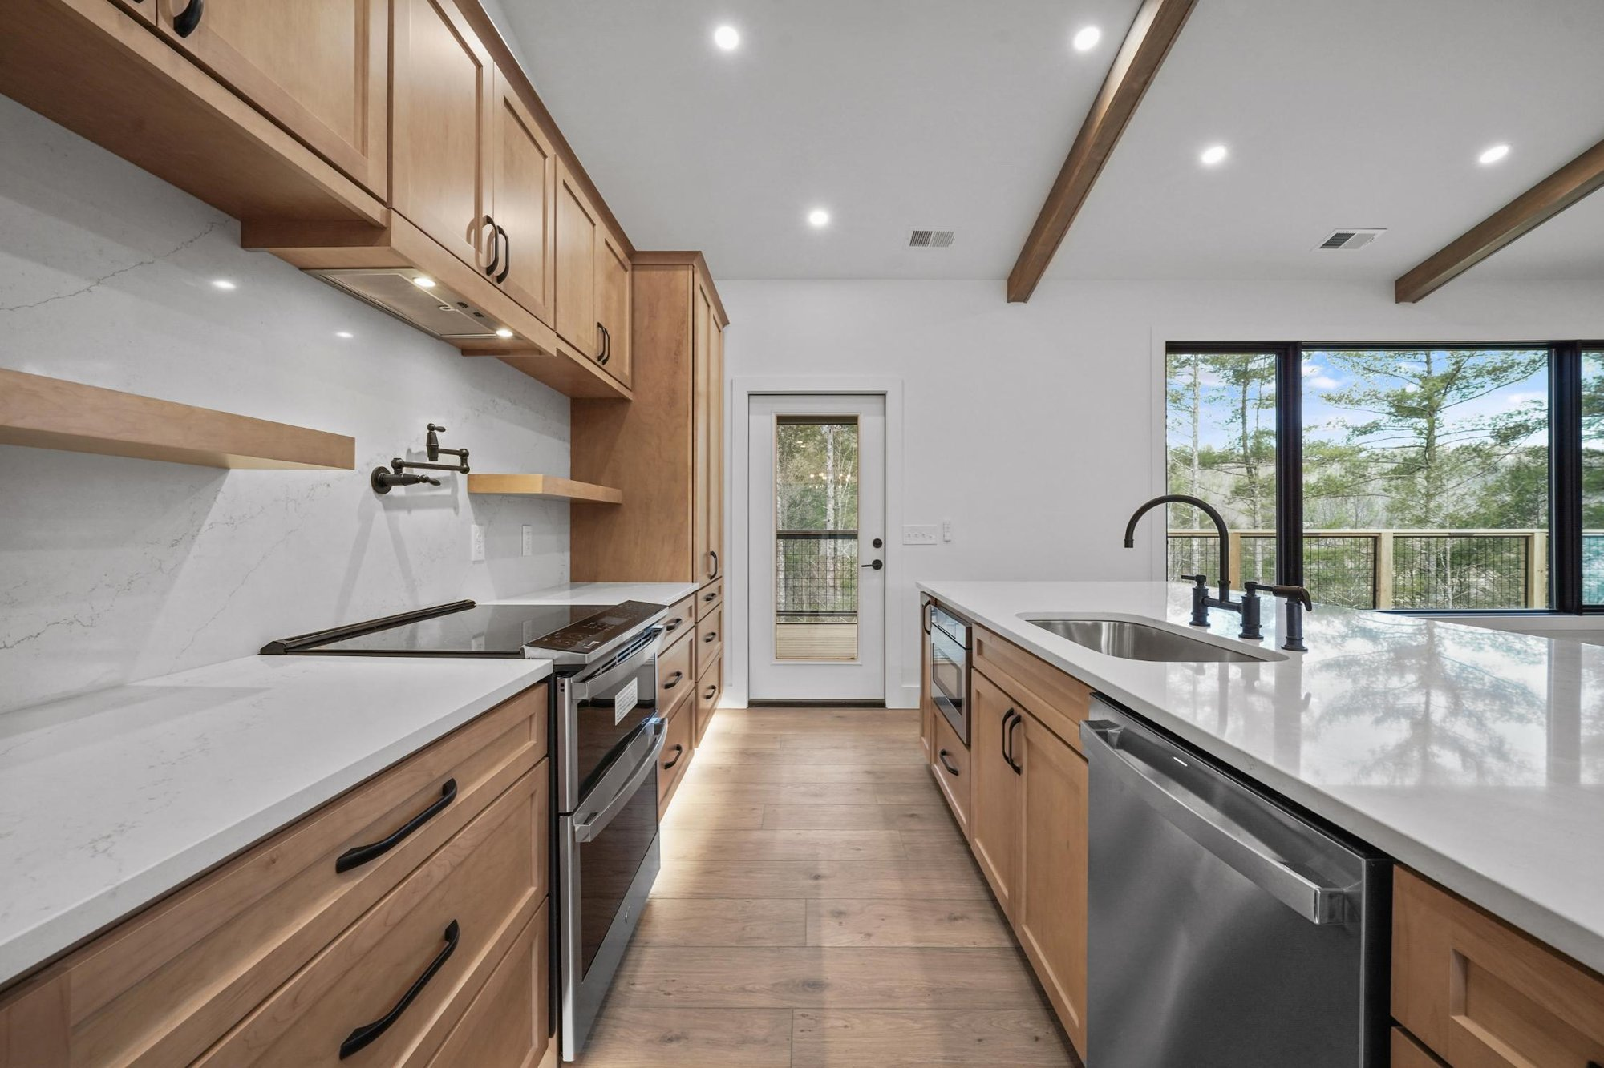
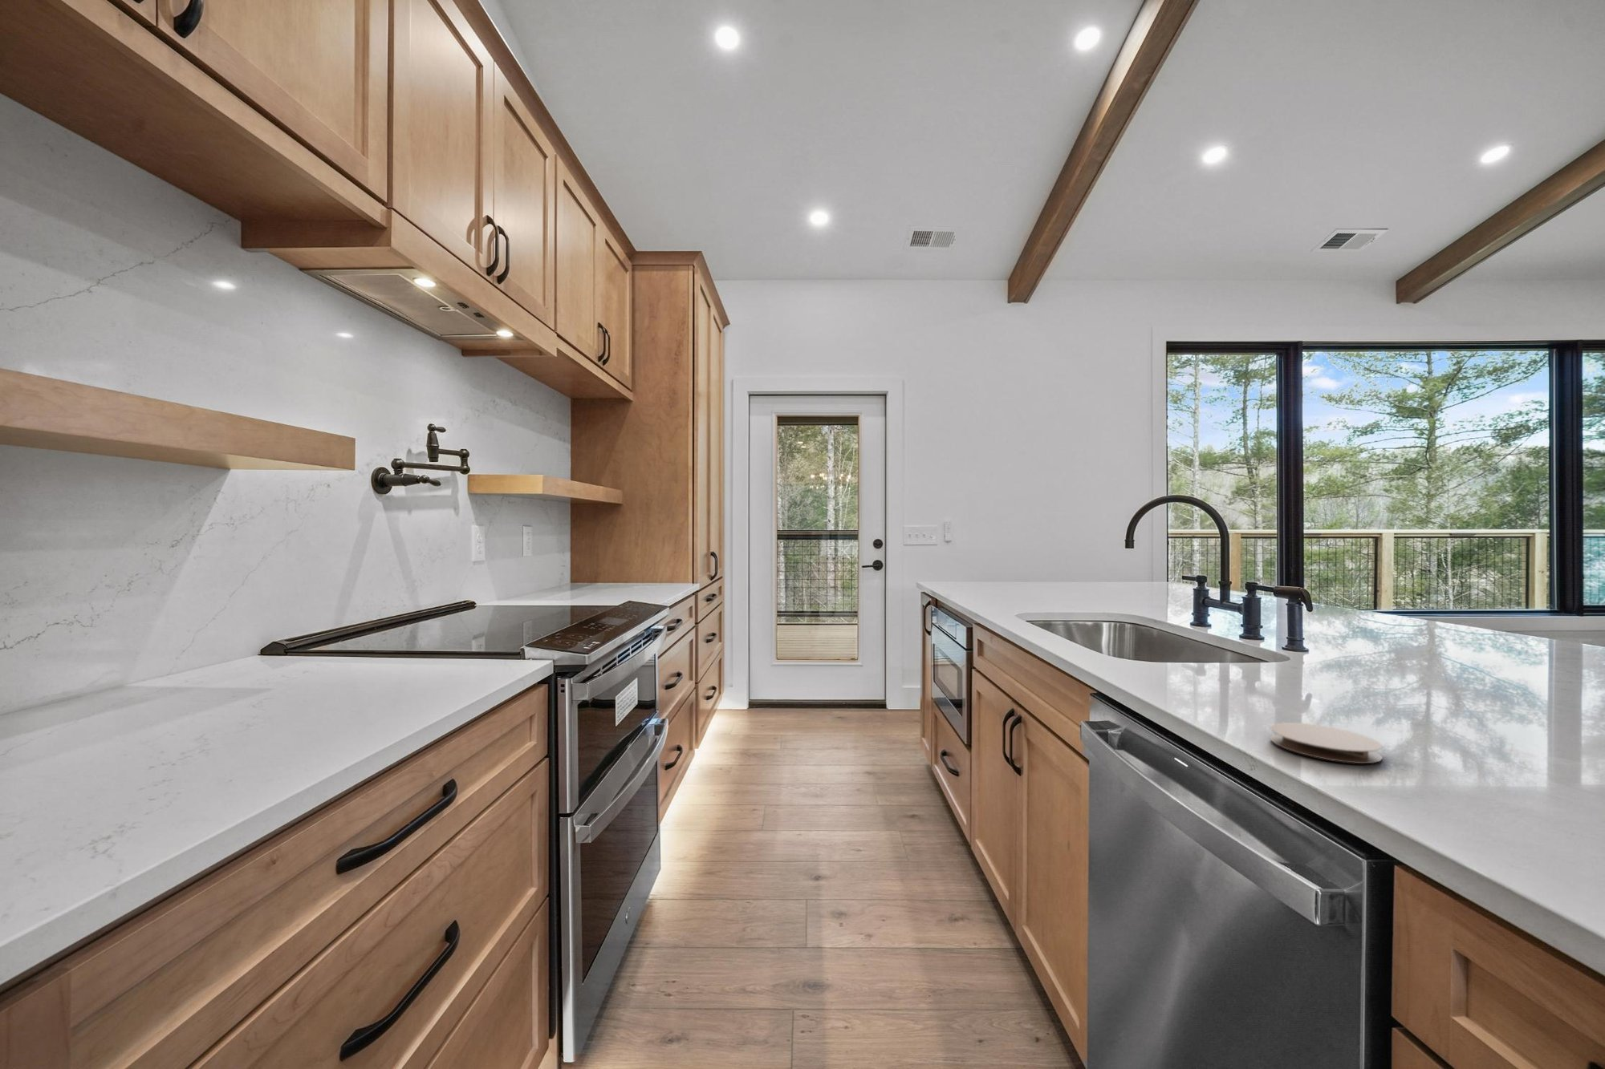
+ coaster [1270,722,1383,765]
